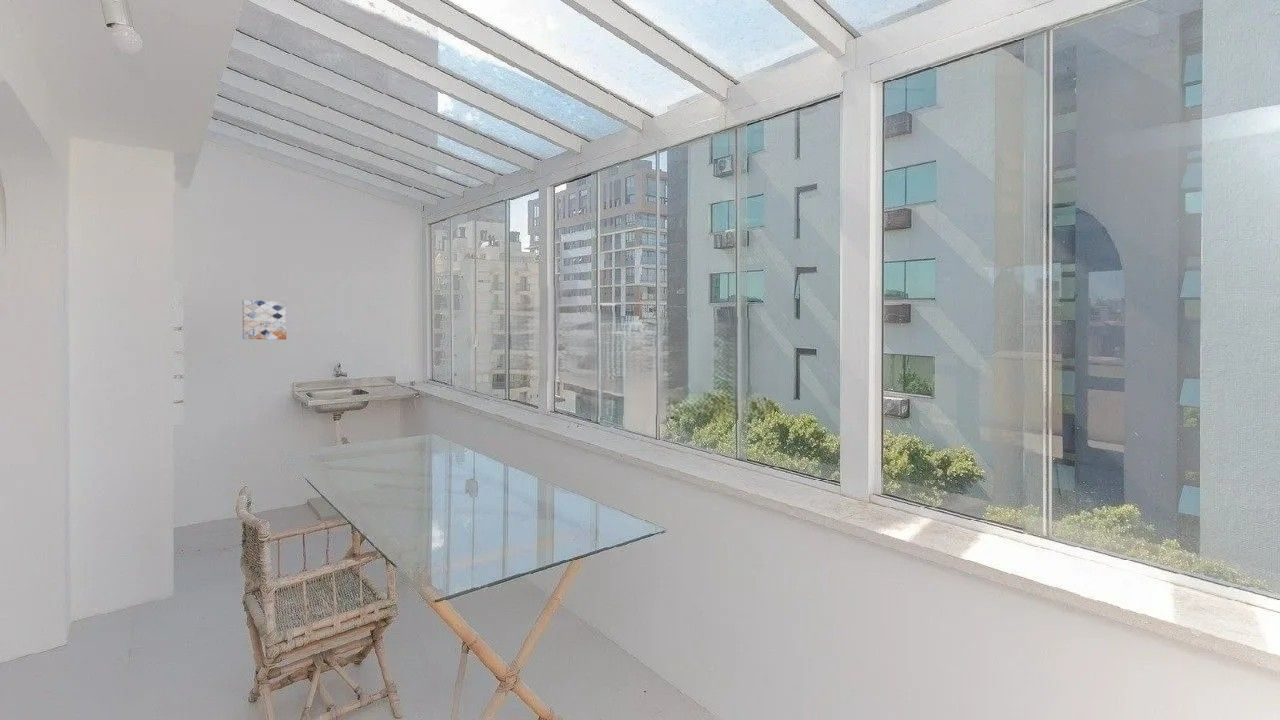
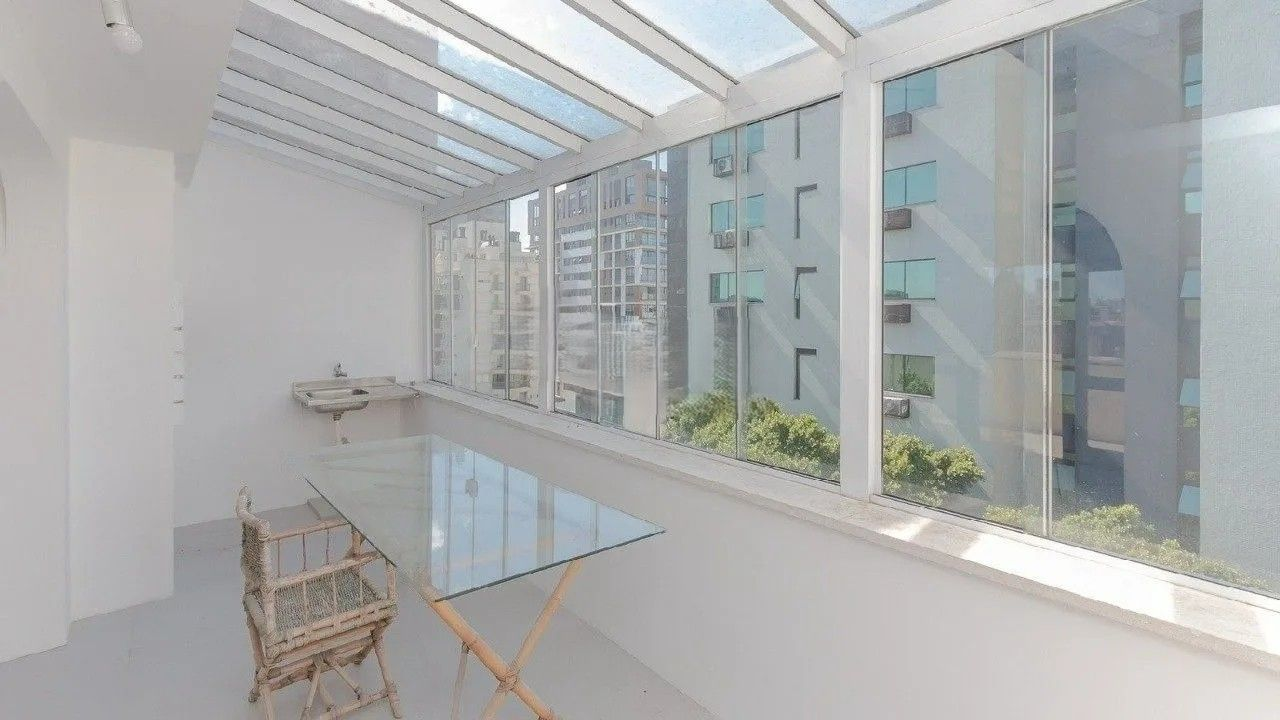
- wall art [242,299,287,341]
